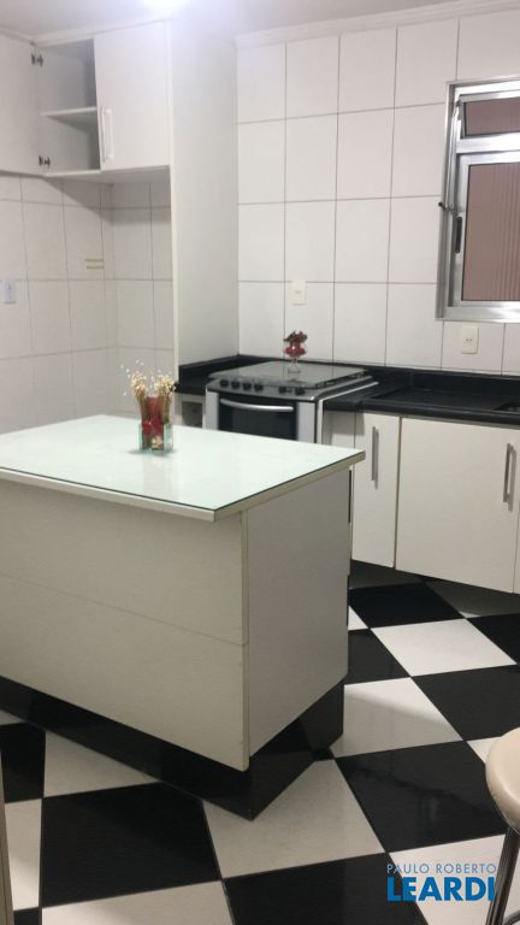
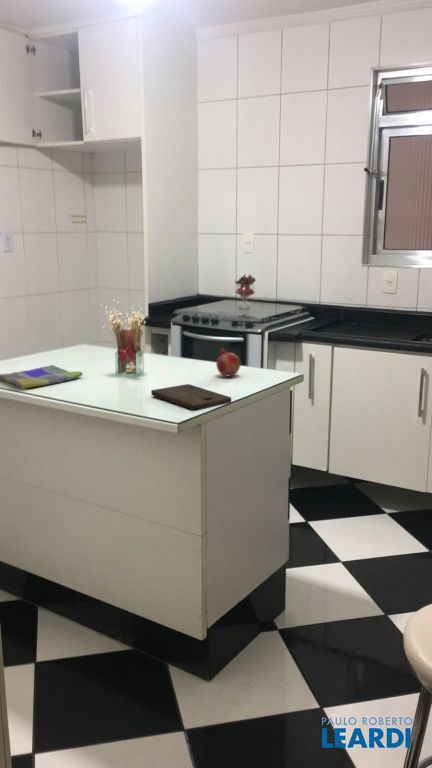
+ fruit [215,348,242,377]
+ cutting board [150,383,232,411]
+ dish towel [0,364,84,390]
